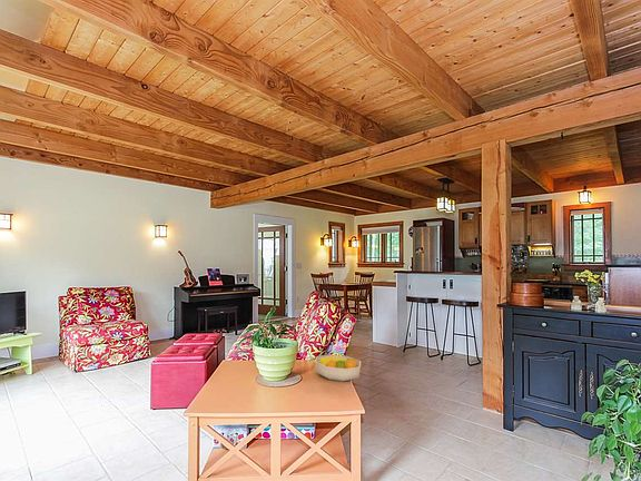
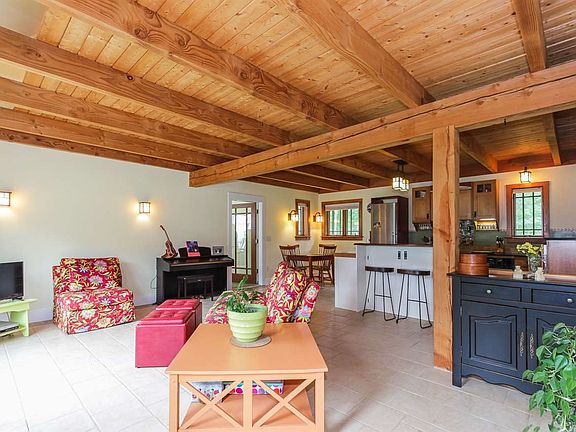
- fruit bowl [314,353,362,382]
